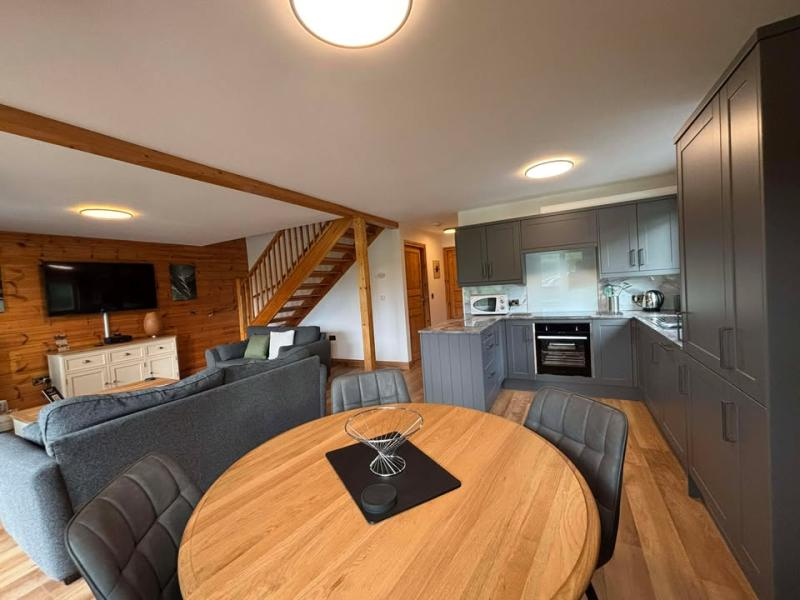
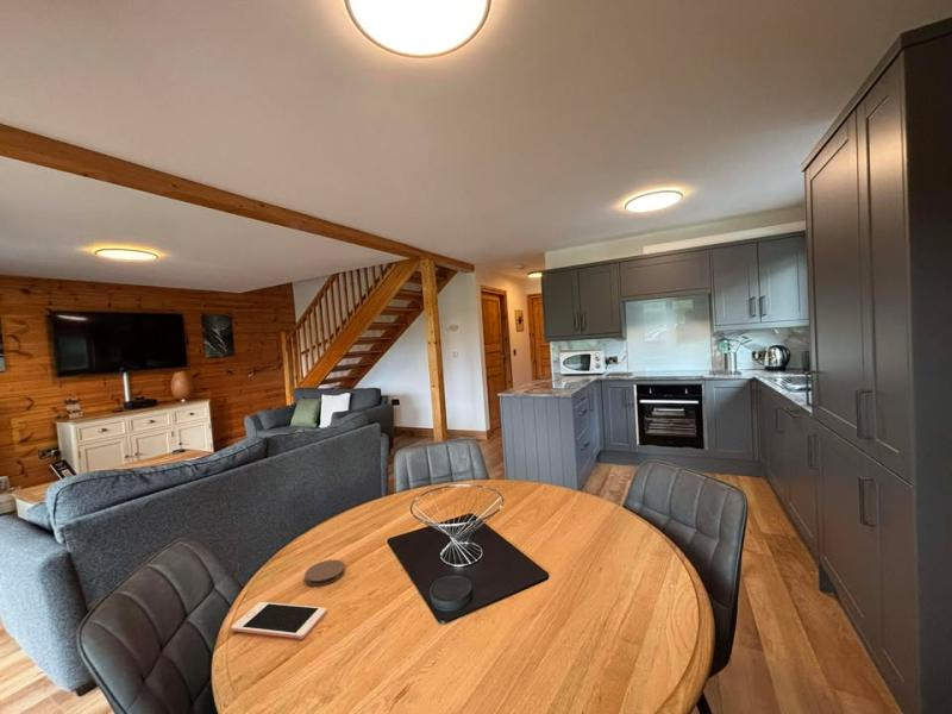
+ cell phone [230,601,328,640]
+ coaster [303,558,346,587]
